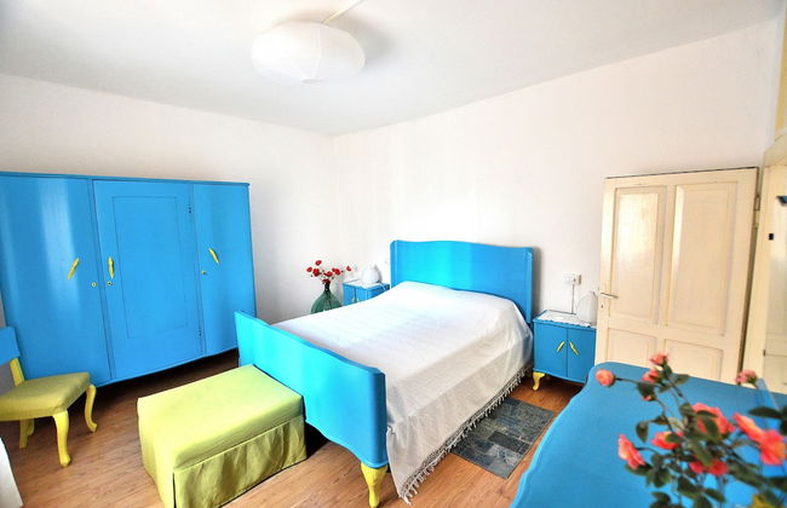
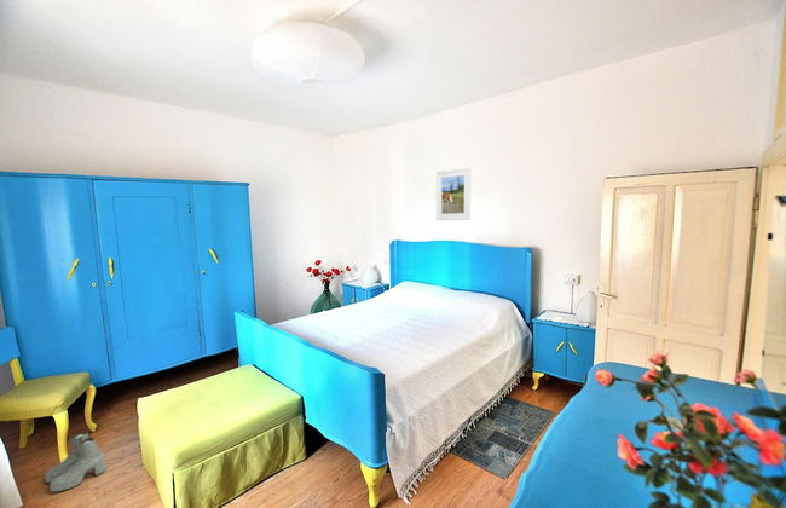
+ boots [45,431,106,493]
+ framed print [435,166,473,221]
